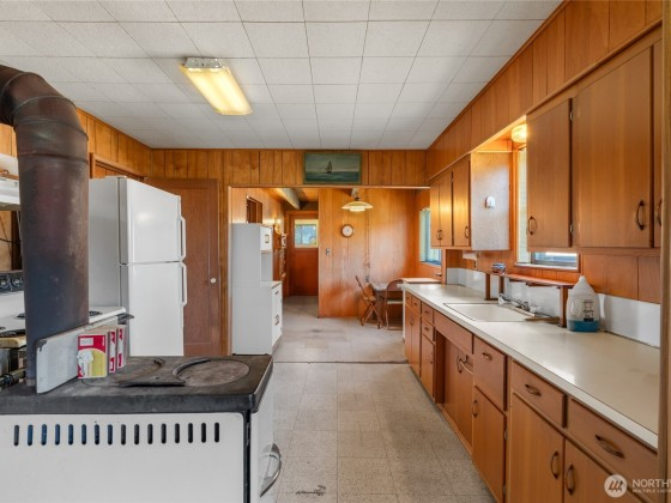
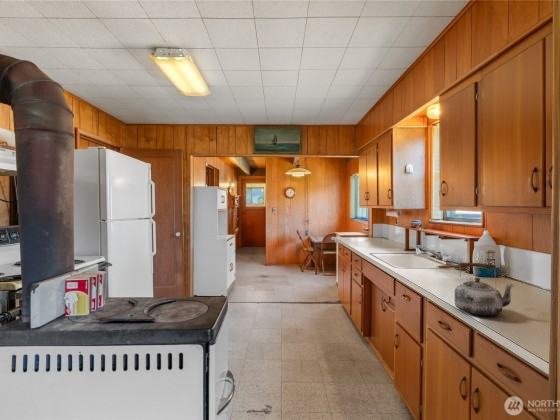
+ kettle [454,262,516,317]
